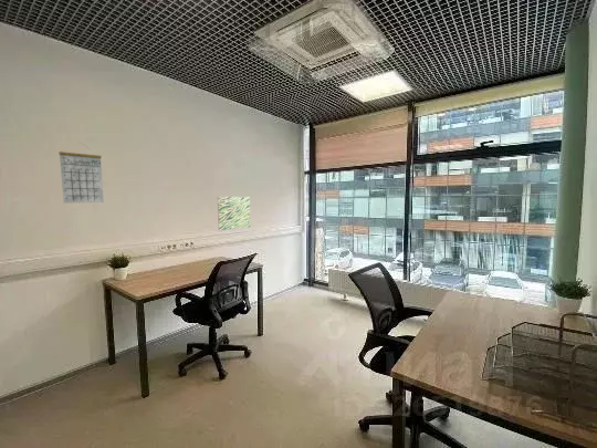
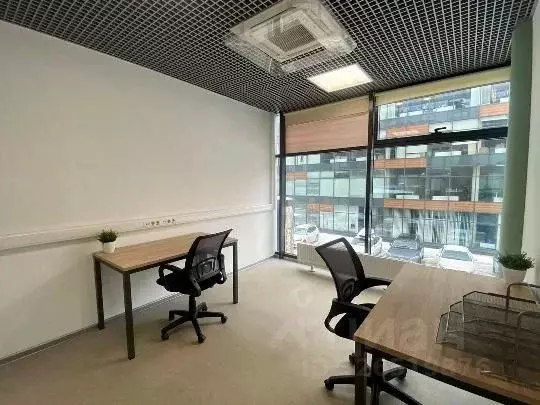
- wall art [217,196,251,231]
- calendar [59,142,105,205]
